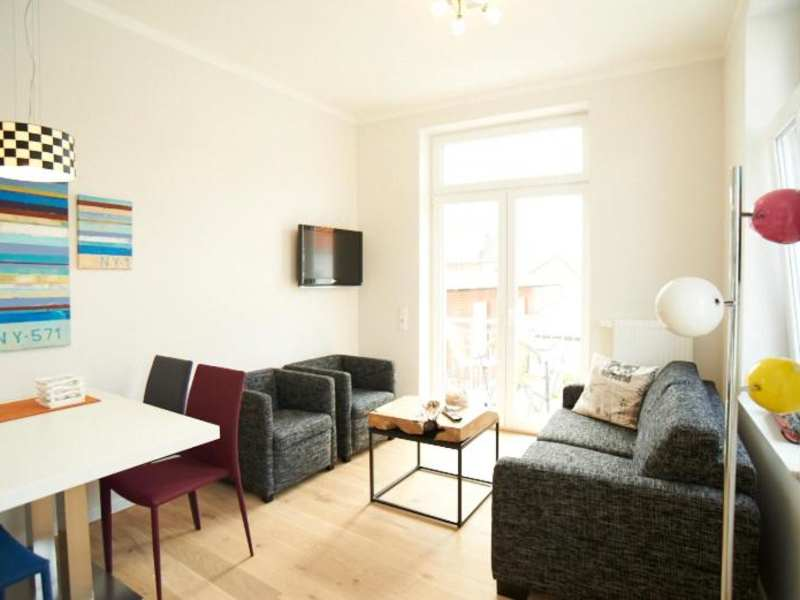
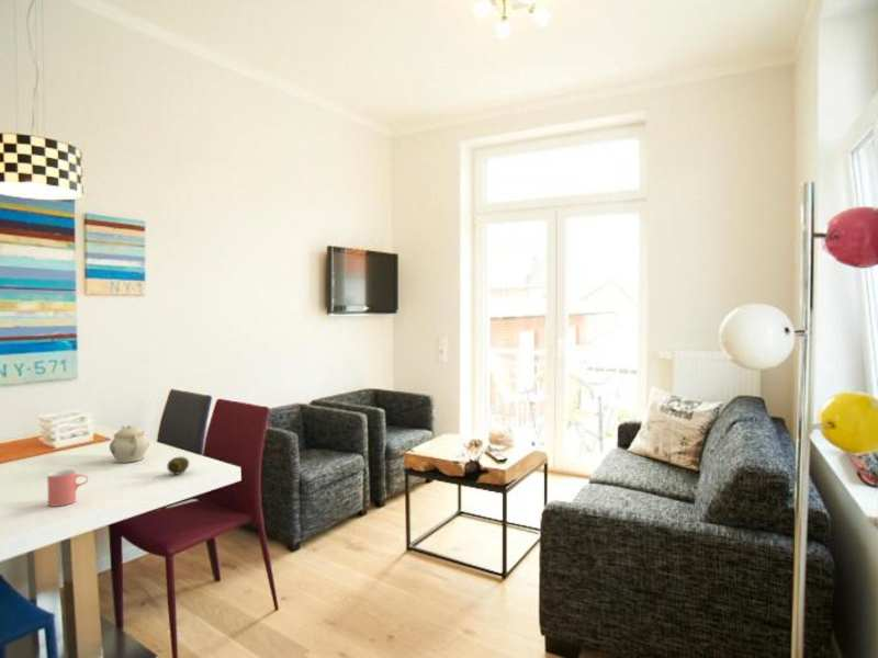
+ cup [46,468,89,508]
+ teapot [109,424,150,464]
+ fruit [166,455,190,476]
